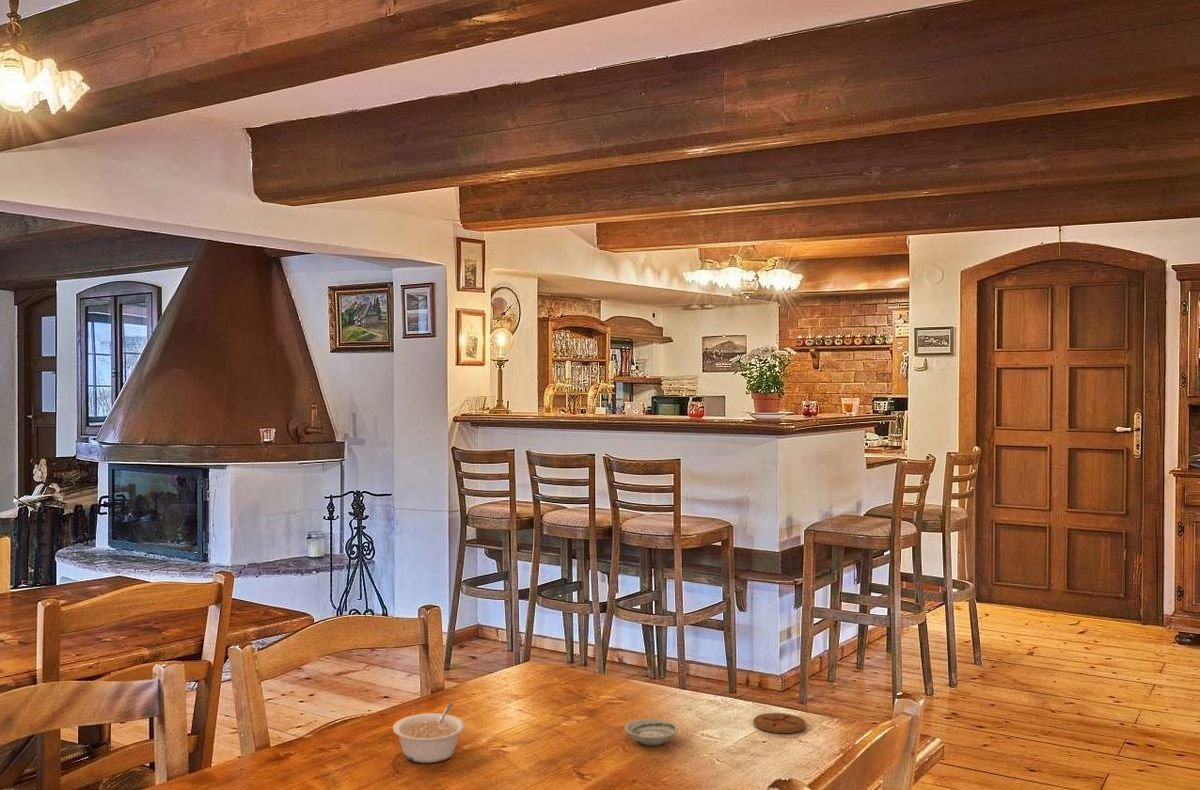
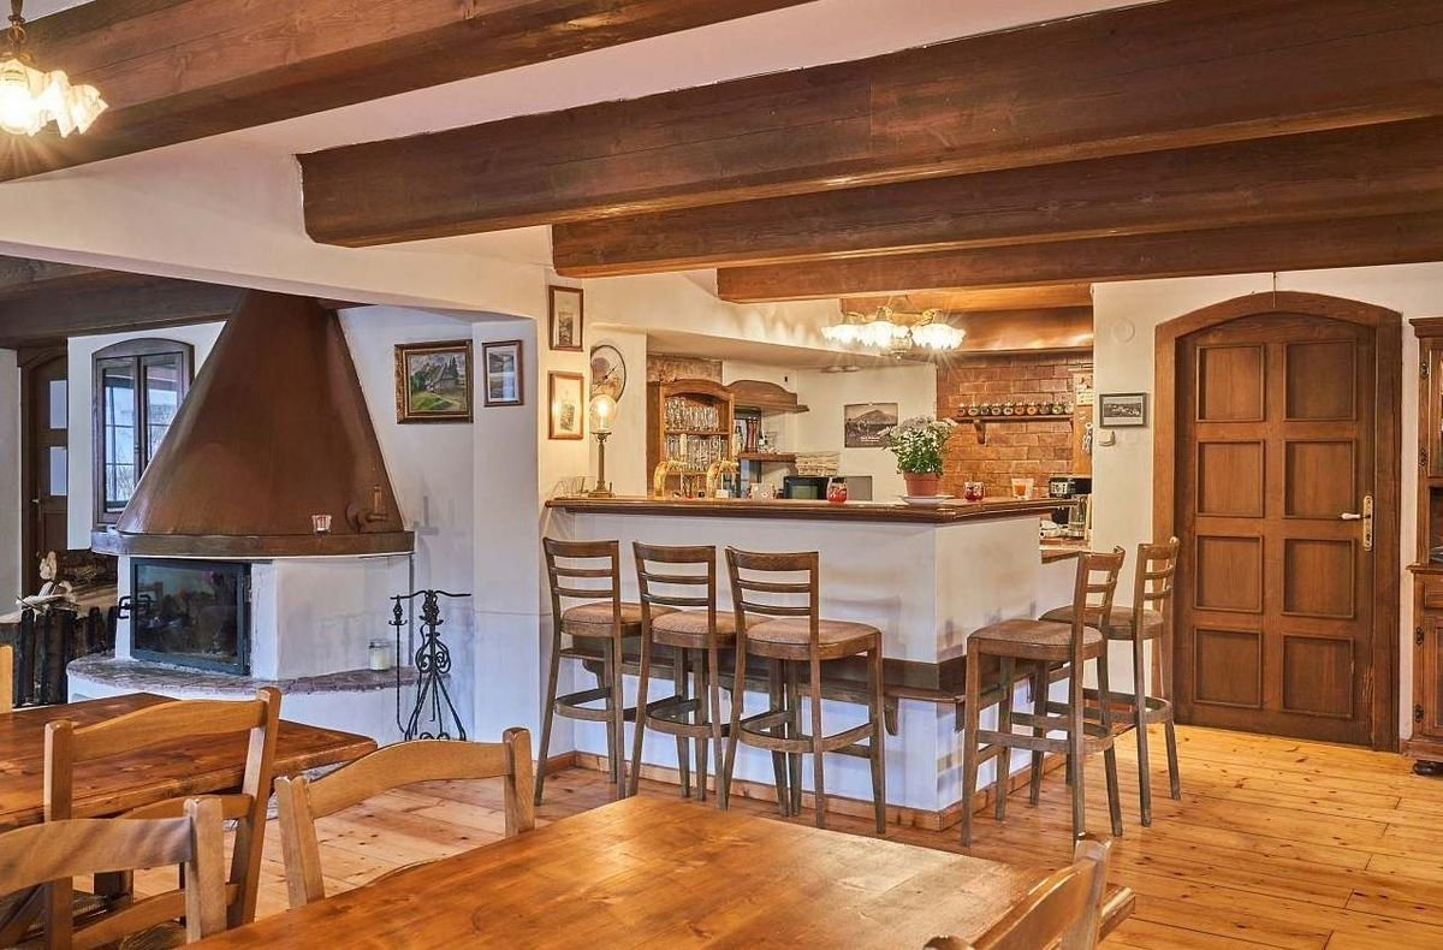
- legume [392,702,466,764]
- coaster [752,712,807,734]
- saucer [624,718,679,746]
